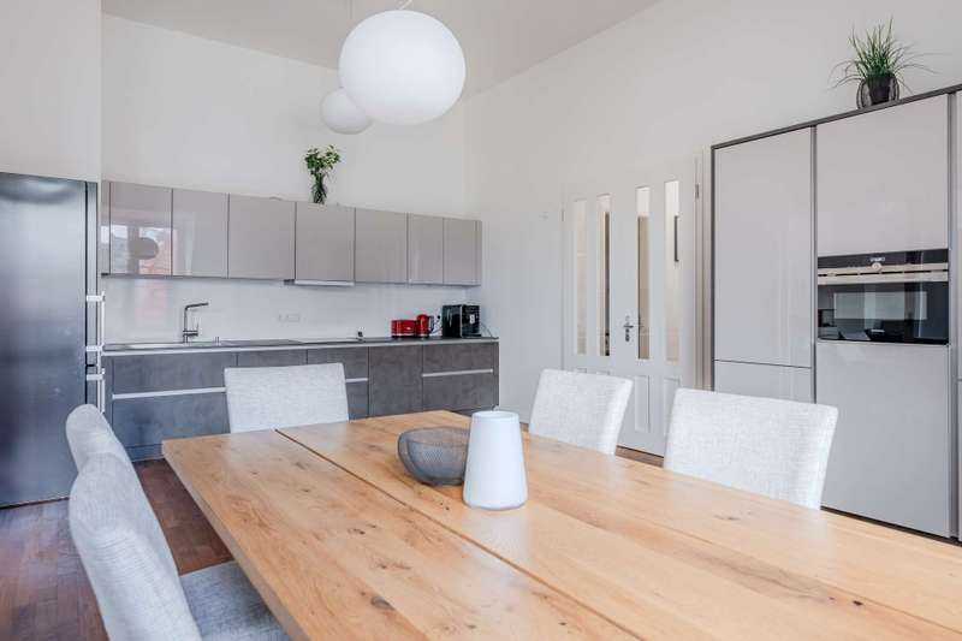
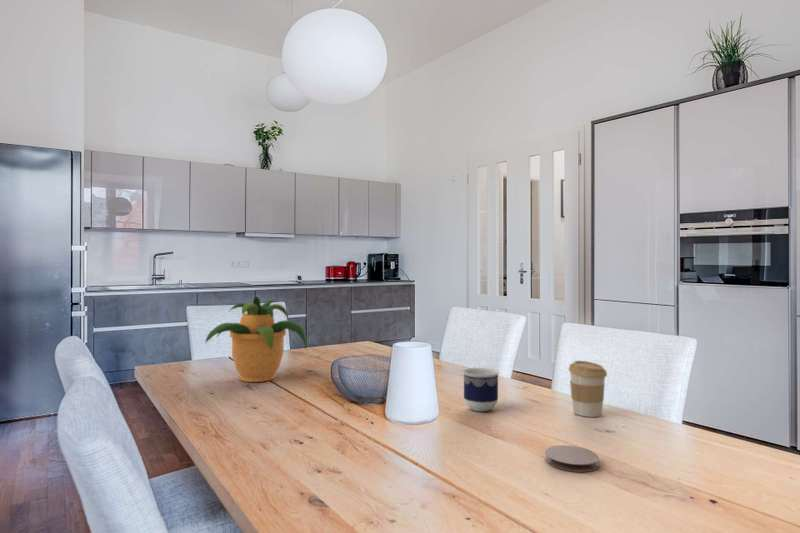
+ coffee cup [568,360,608,418]
+ coaster [544,444,600,473]
+ potted plant [204,295,308,383]
+ cup [462,367,500,412]
